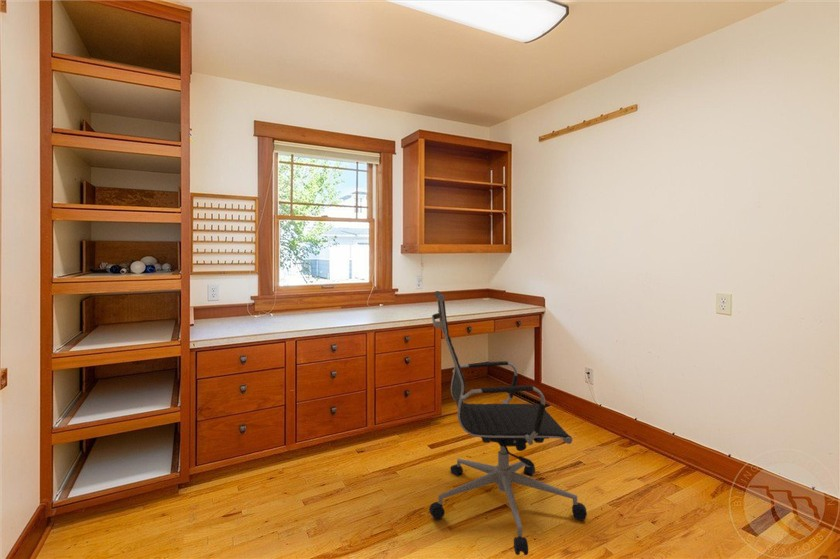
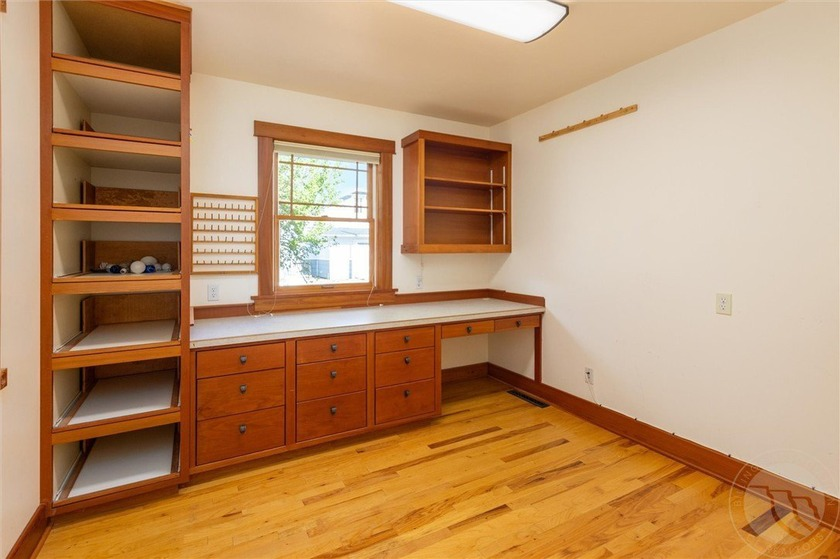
- office chair [428,290,588,556]
